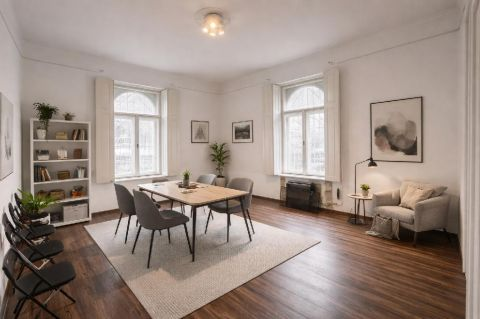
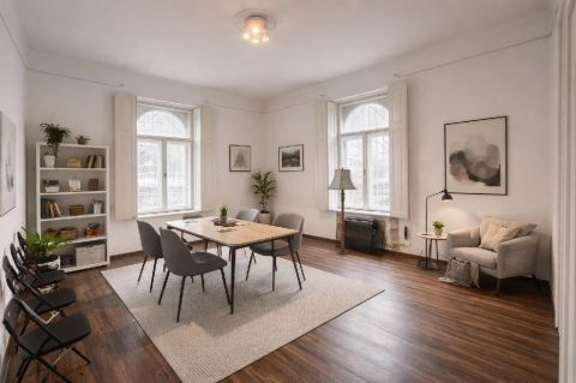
+ floor lamp [326,166,359,256]
